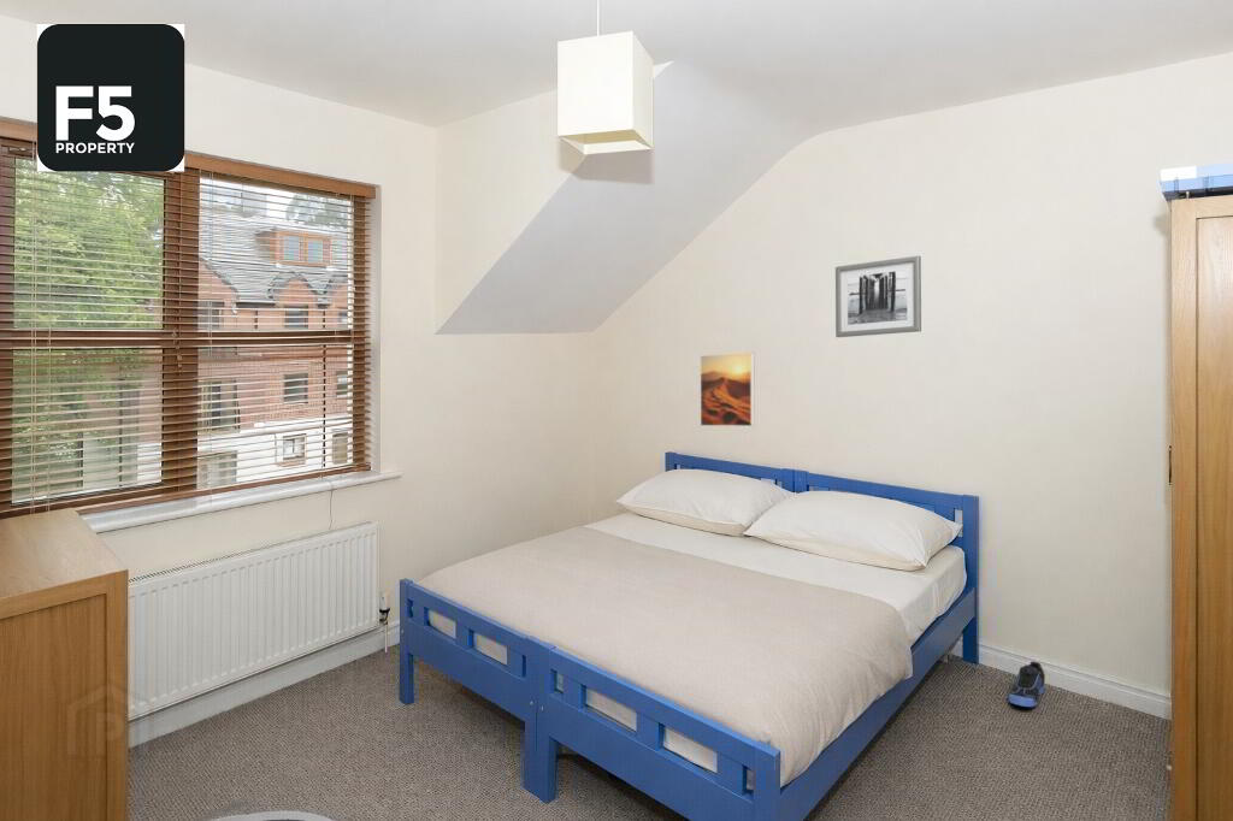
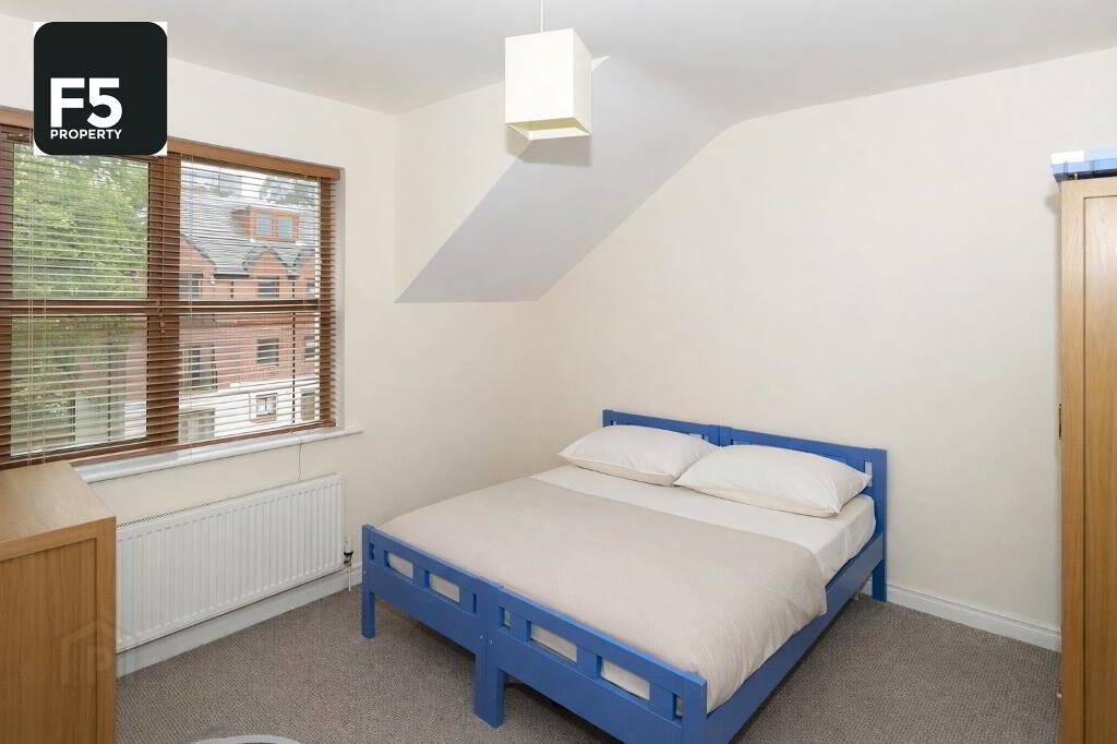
- sneaker [1008,660,1046,708]
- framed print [698,352,756,427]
- wall art [834,255,922,338]
